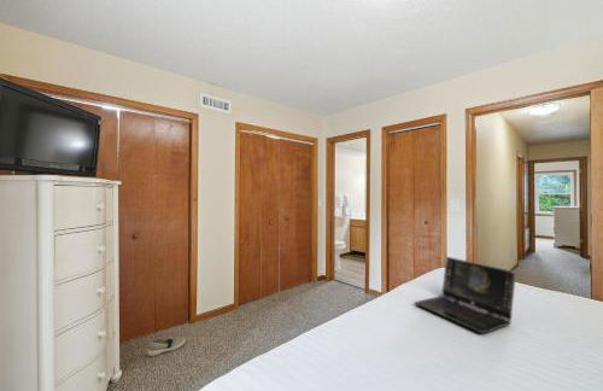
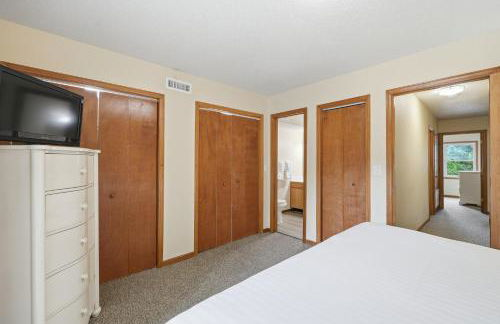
- shoe [146,335,187,357]
- laptop [412,256,517,334]
